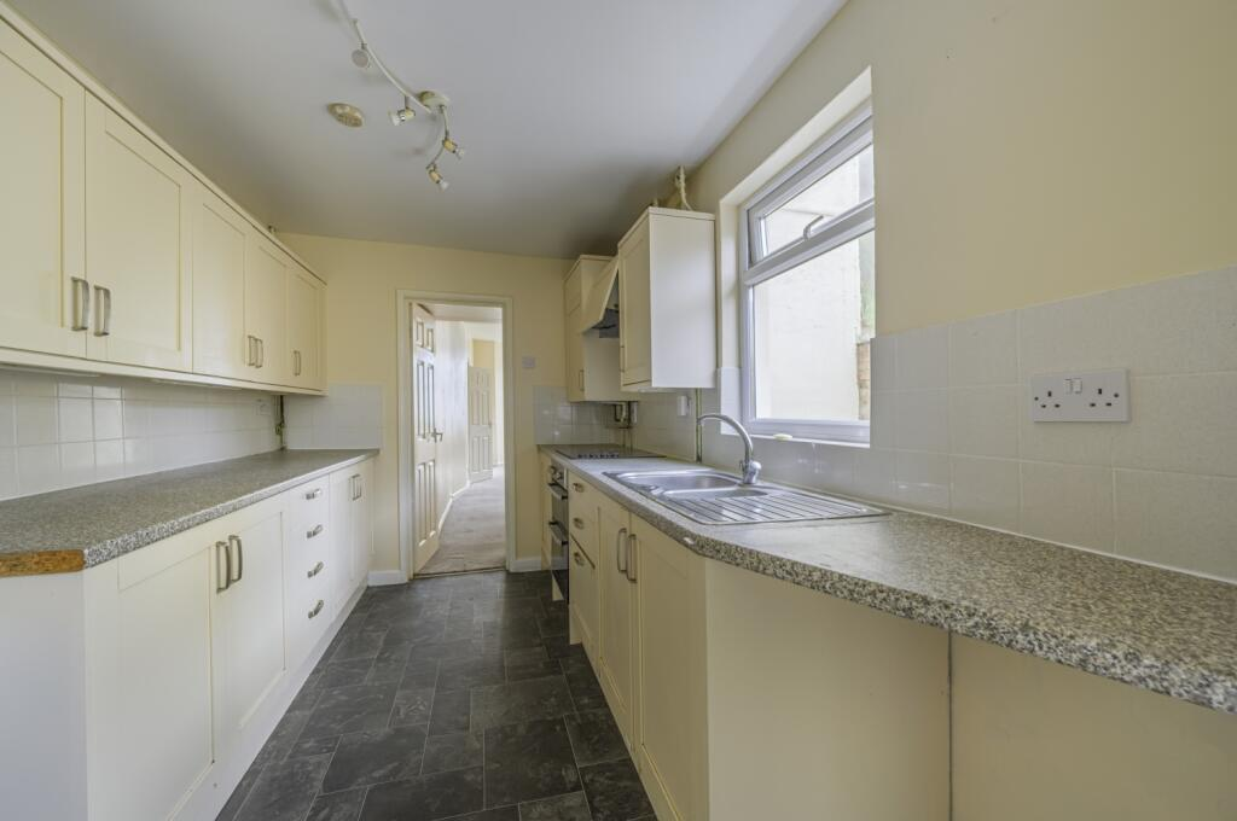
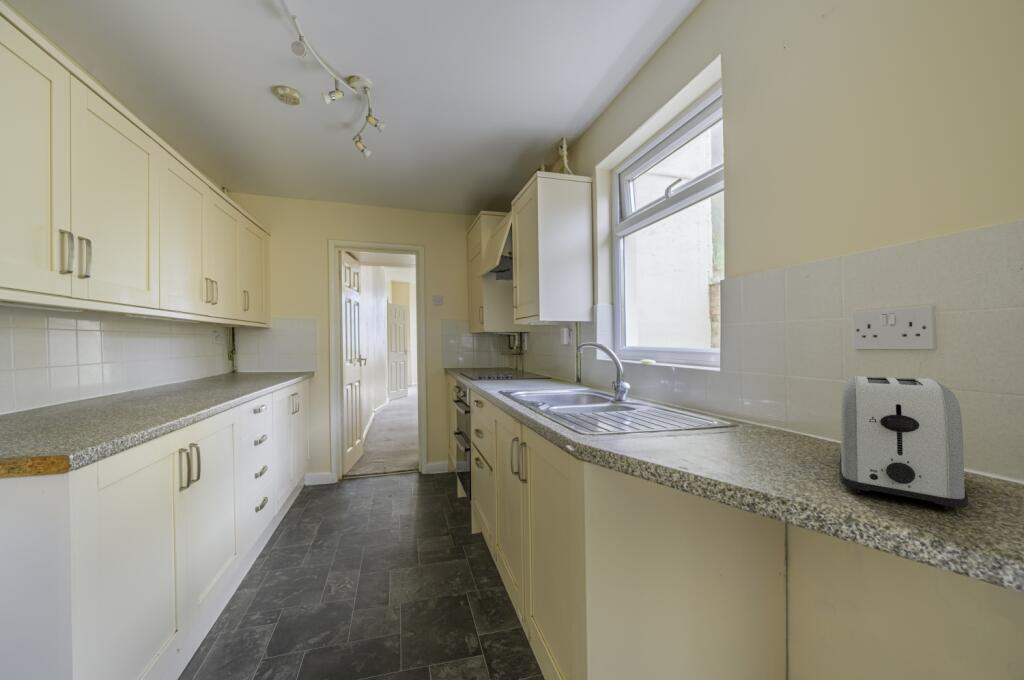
+ toaster [838,375,969,512]
